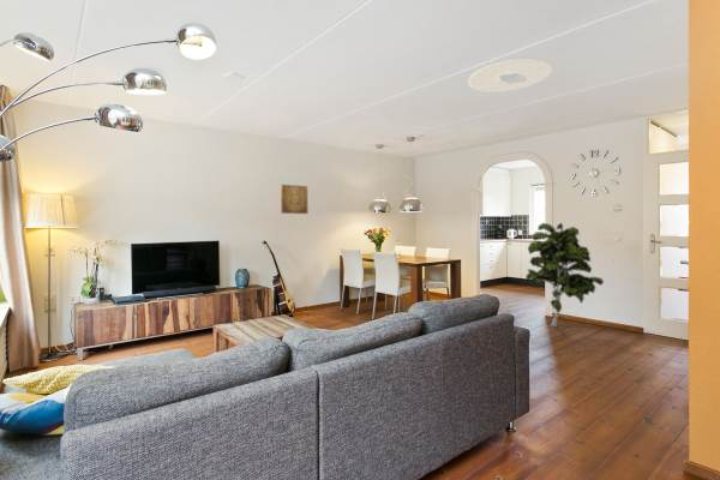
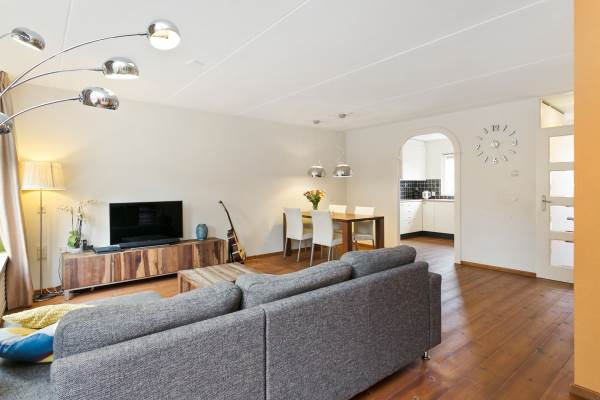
- wall art [280,184,310,215]
- indoor plant [524,222,605,328]
- ceiling light [467,58,553,94]
